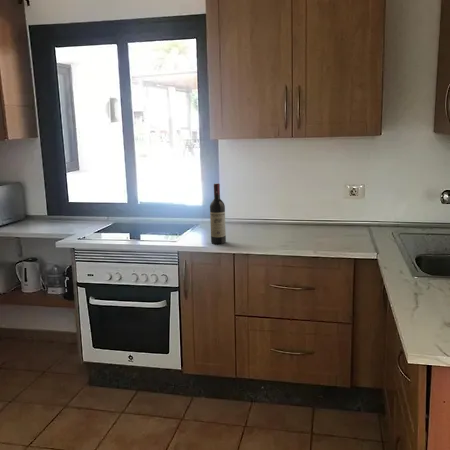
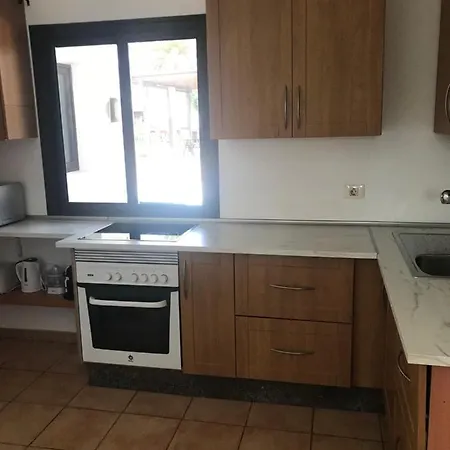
- wine bottle [209,182,227,245]
